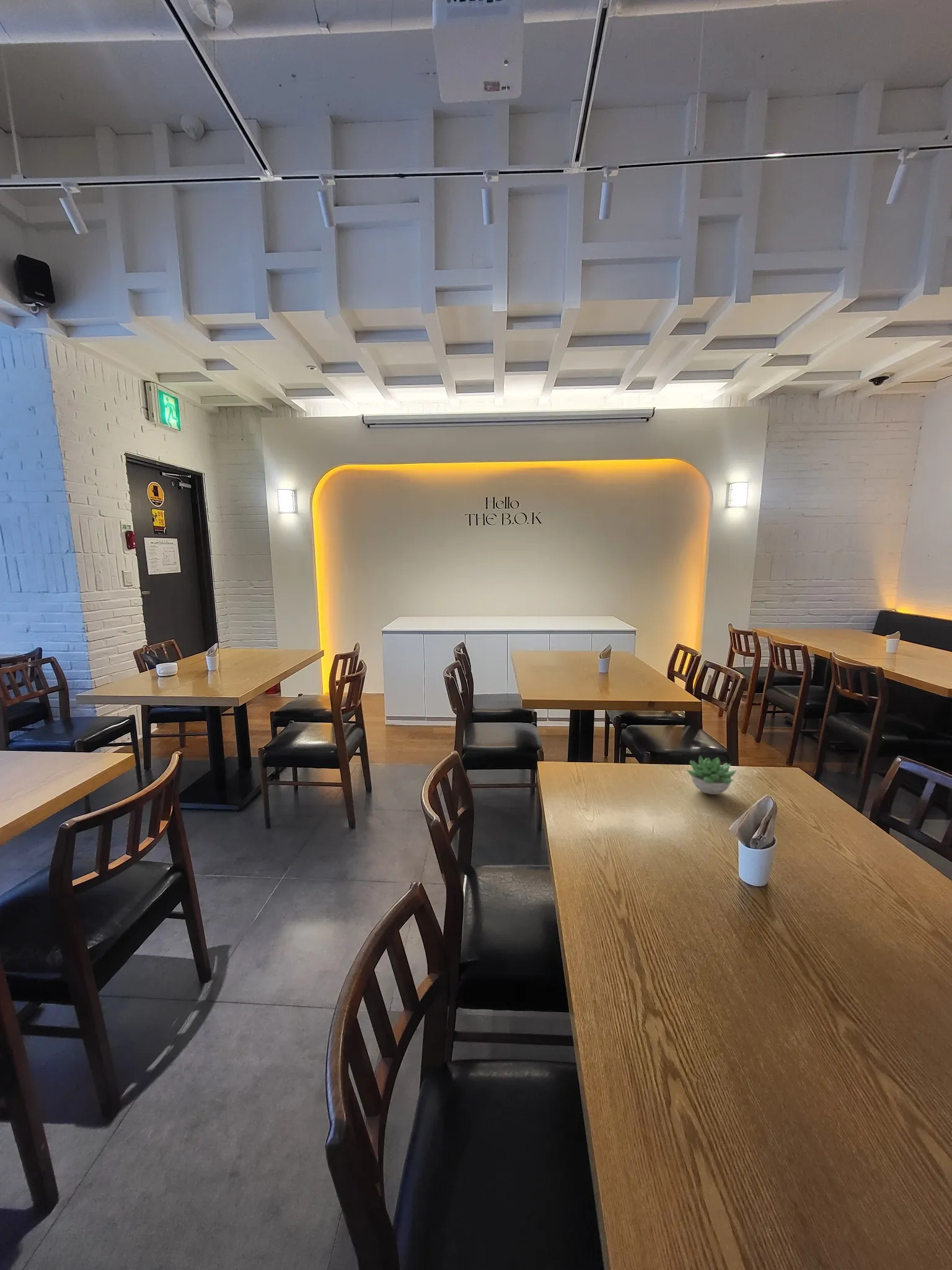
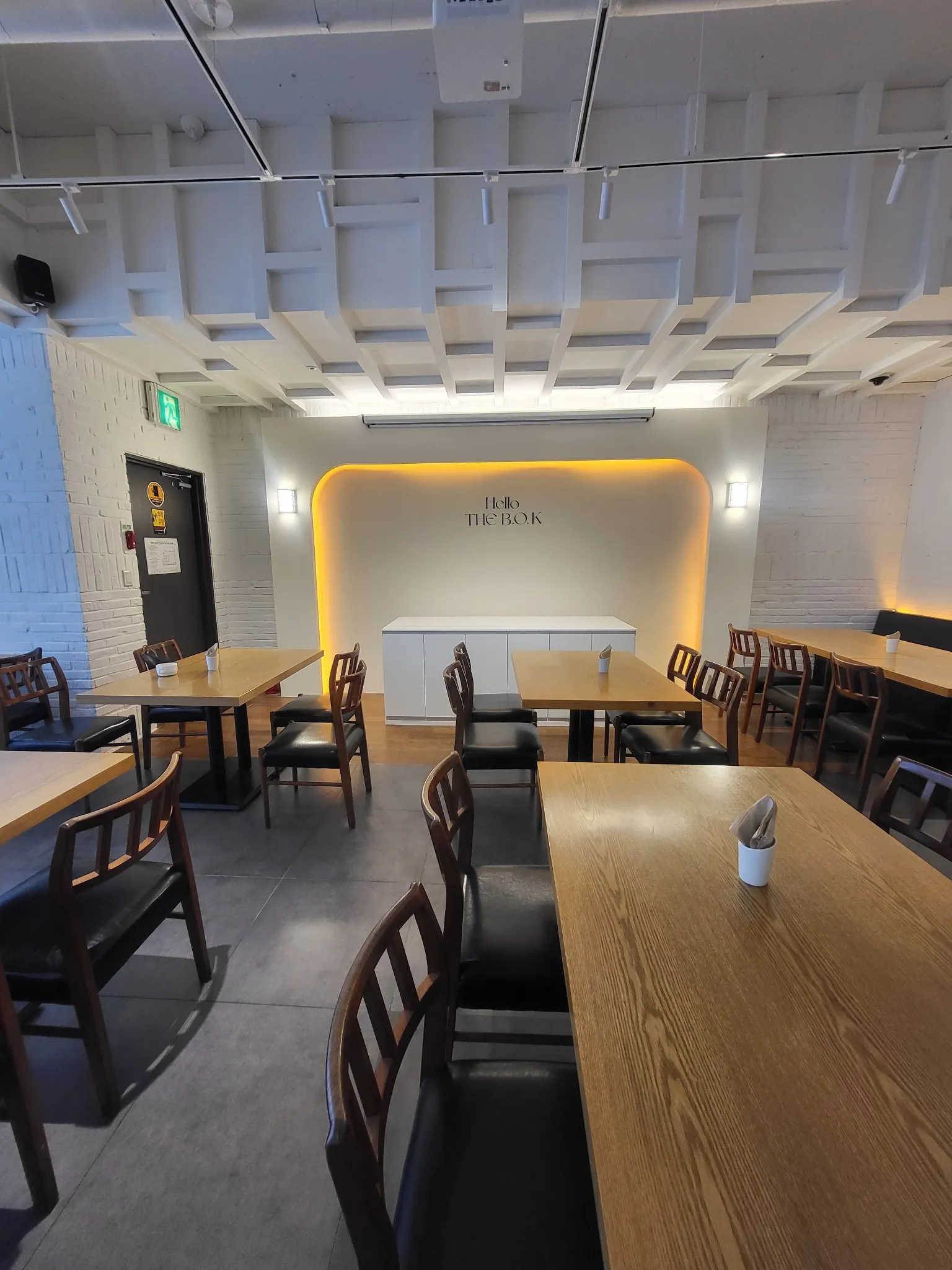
- succulent plant [686,755,737,795]
